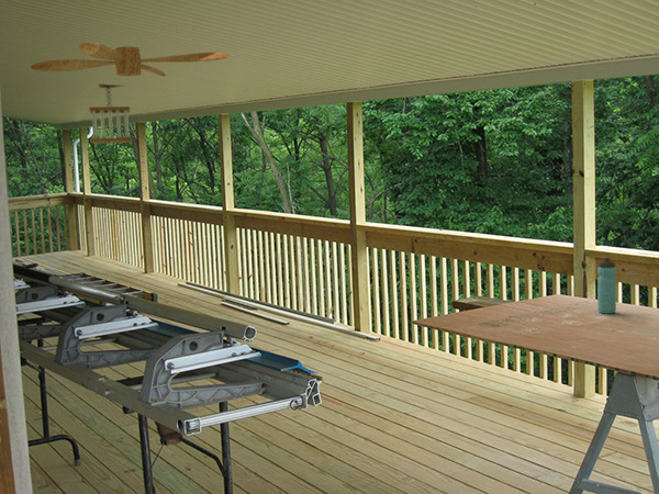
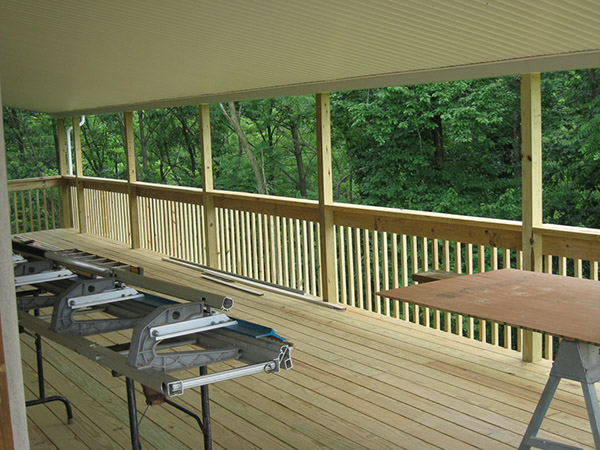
- ceiling fan [30,42,231,77]
- wind chime [88,83,133,145]
- water bottle [596,257,617,315]
